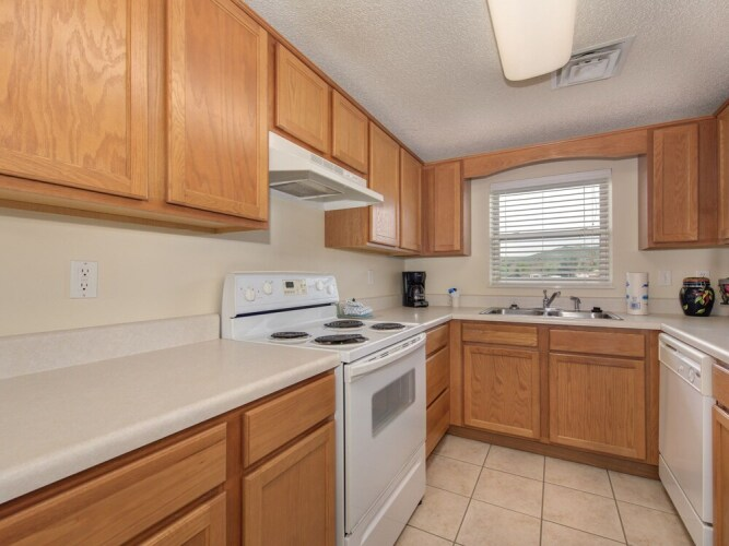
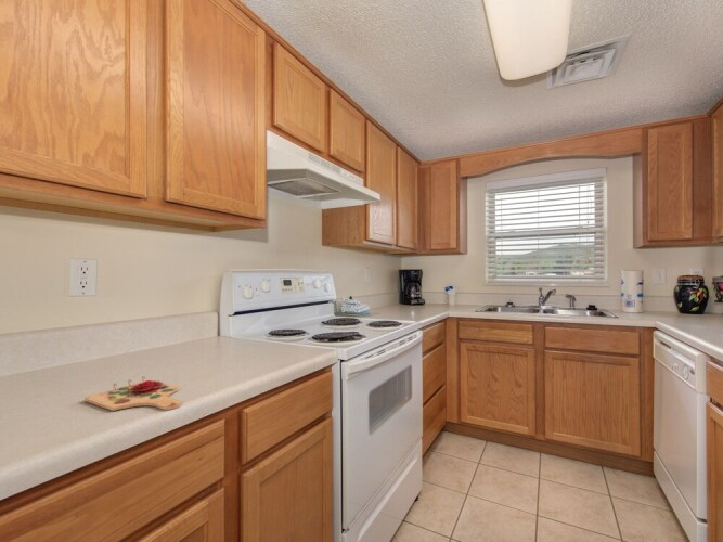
+ cutting board [83,375,183,412]
